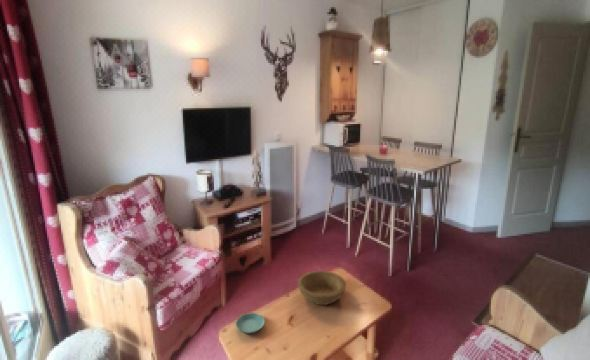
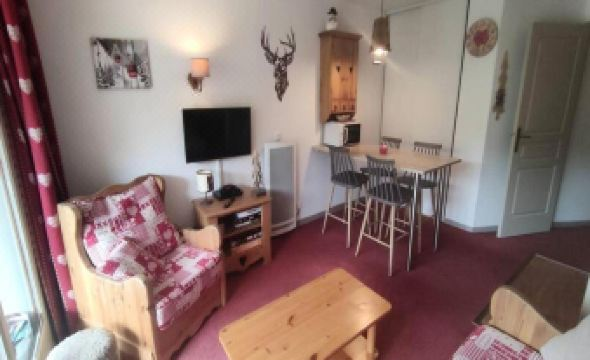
- bowl [297,270,347,306]
- saucer [235,312,266,335]
